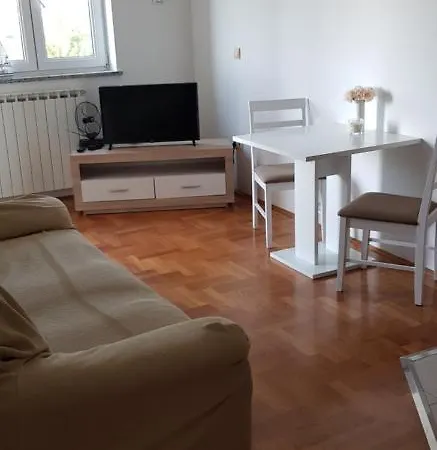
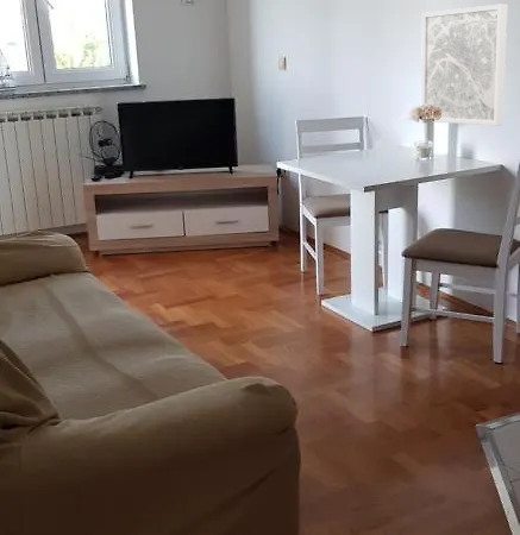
+ wall art [420,2,508,127]
